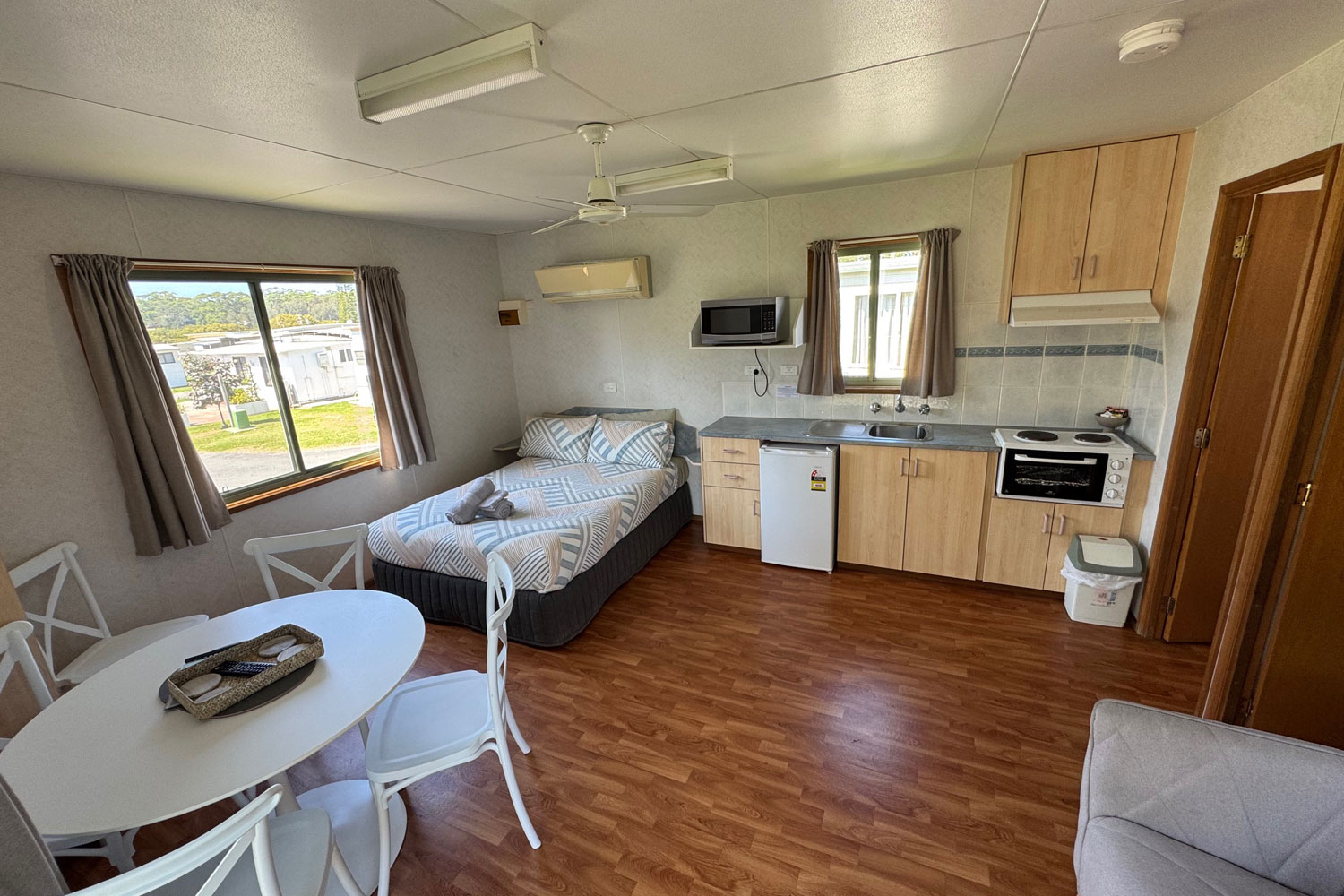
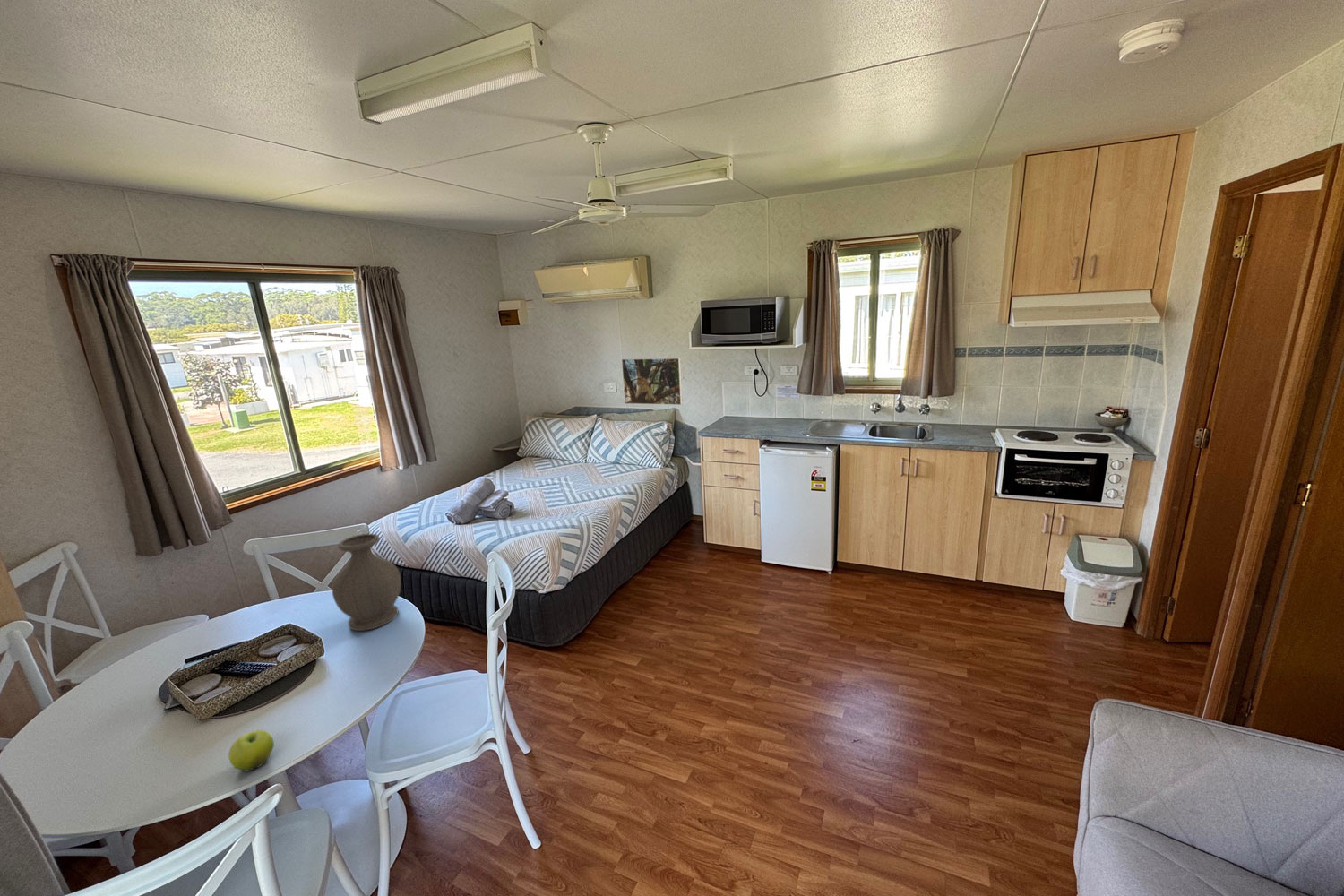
+ vase [331,532,402,632]
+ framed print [621,357,684,406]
+ fruit [228,729,275,772]
